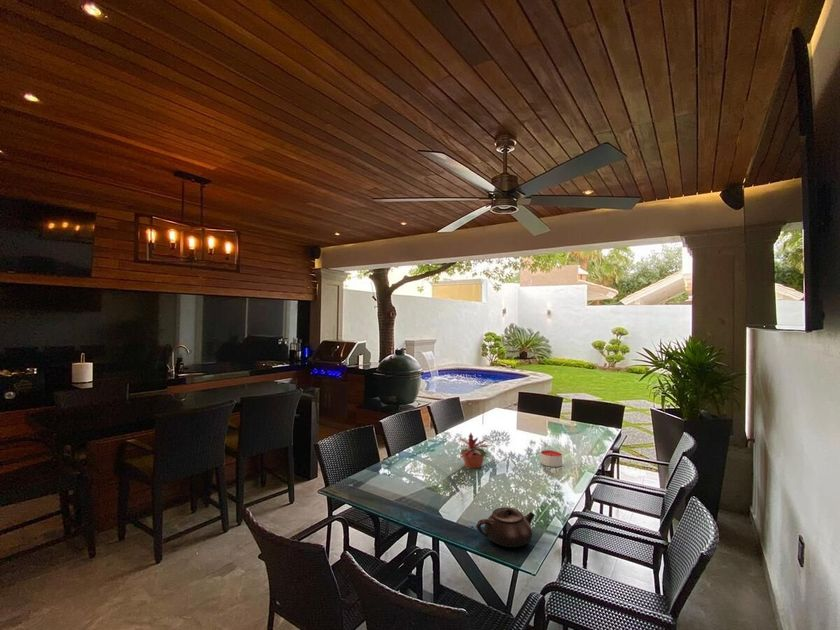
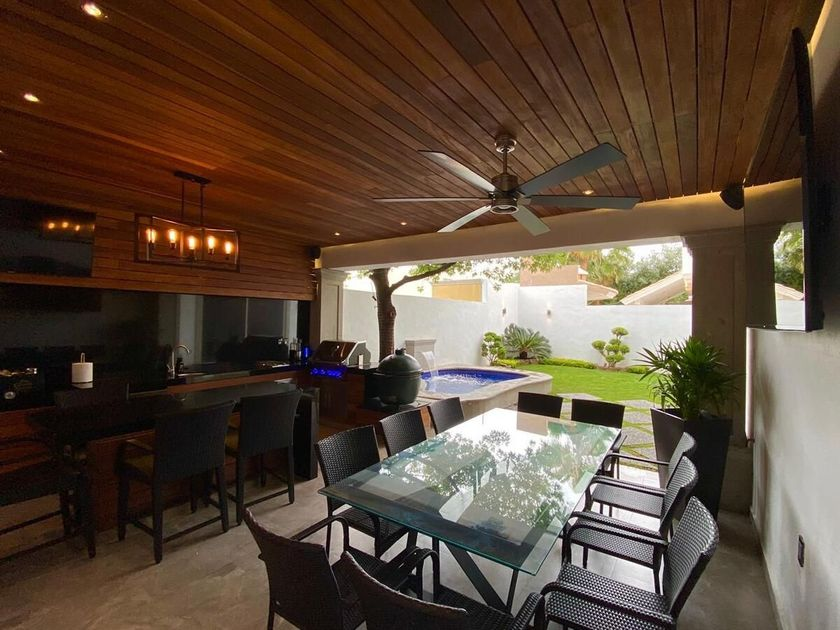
- candle [540,449,563,468]
- teapot [476,506,535,548]
- potted plant [455,432,491,469]
